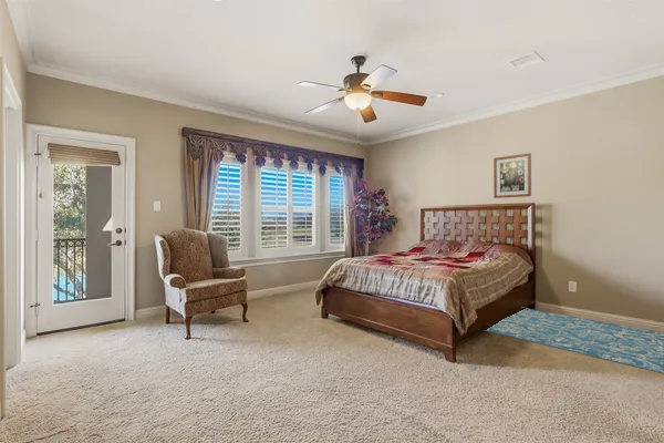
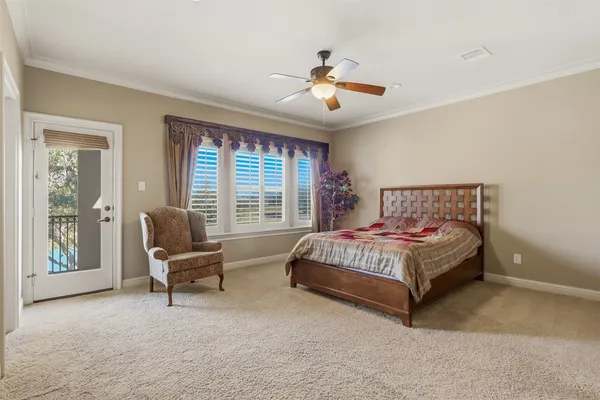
- wall art [492,152,532,199]
- rug [484,307,664,374]
